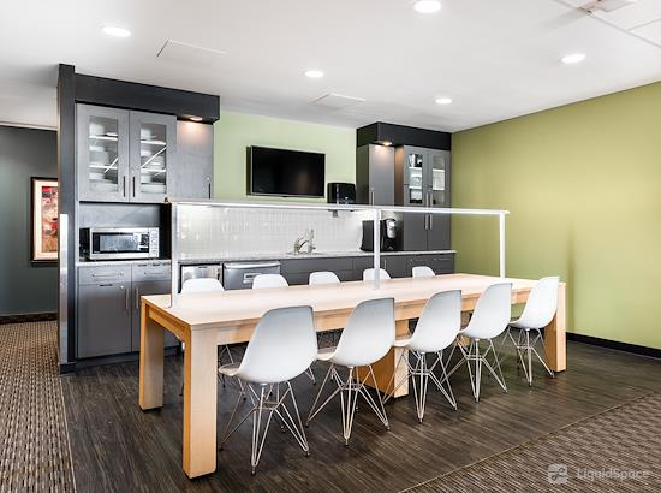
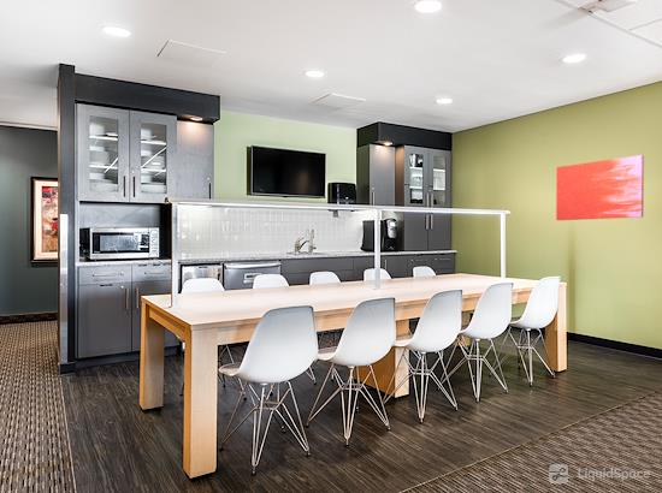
+ wall art [555,154,645,221]
